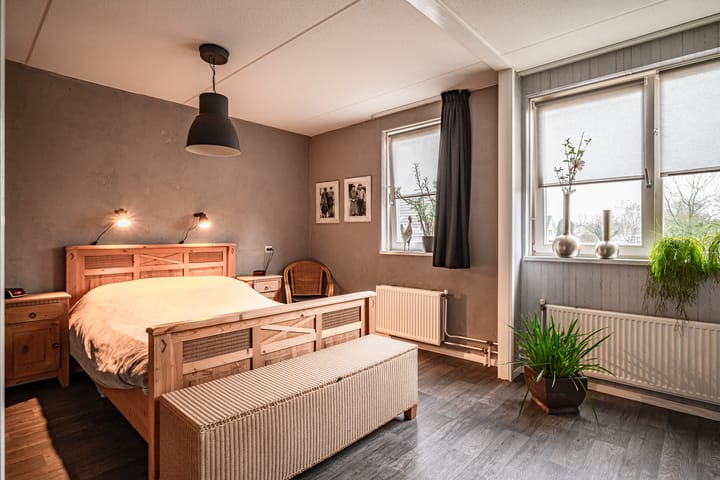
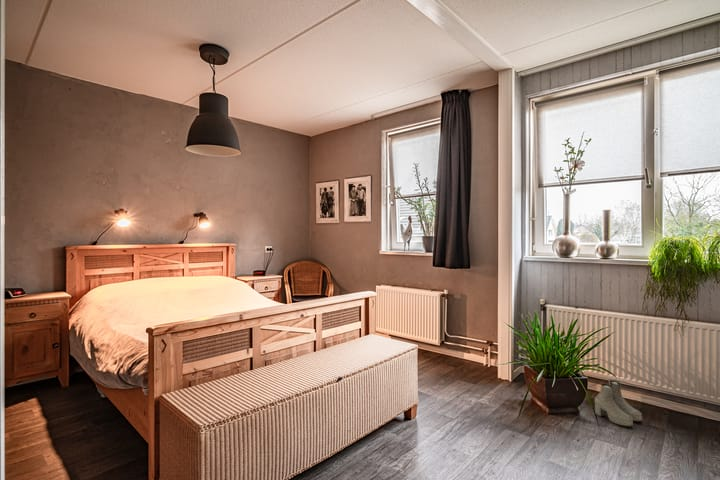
+ boots [594,379,643,427]
